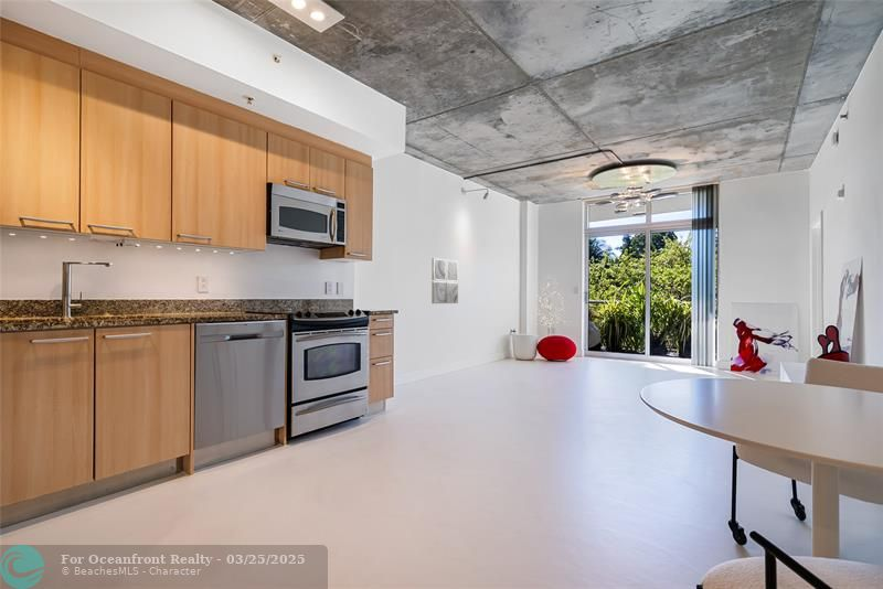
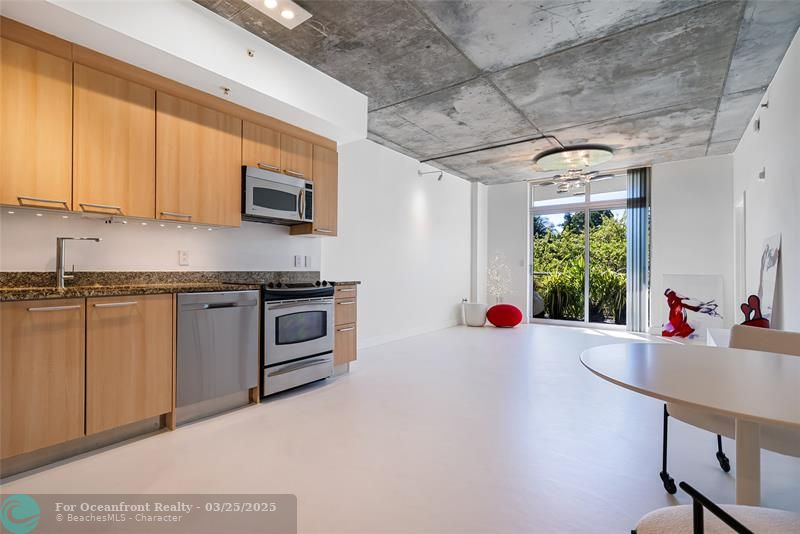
- wall art [430,257,459,304]
